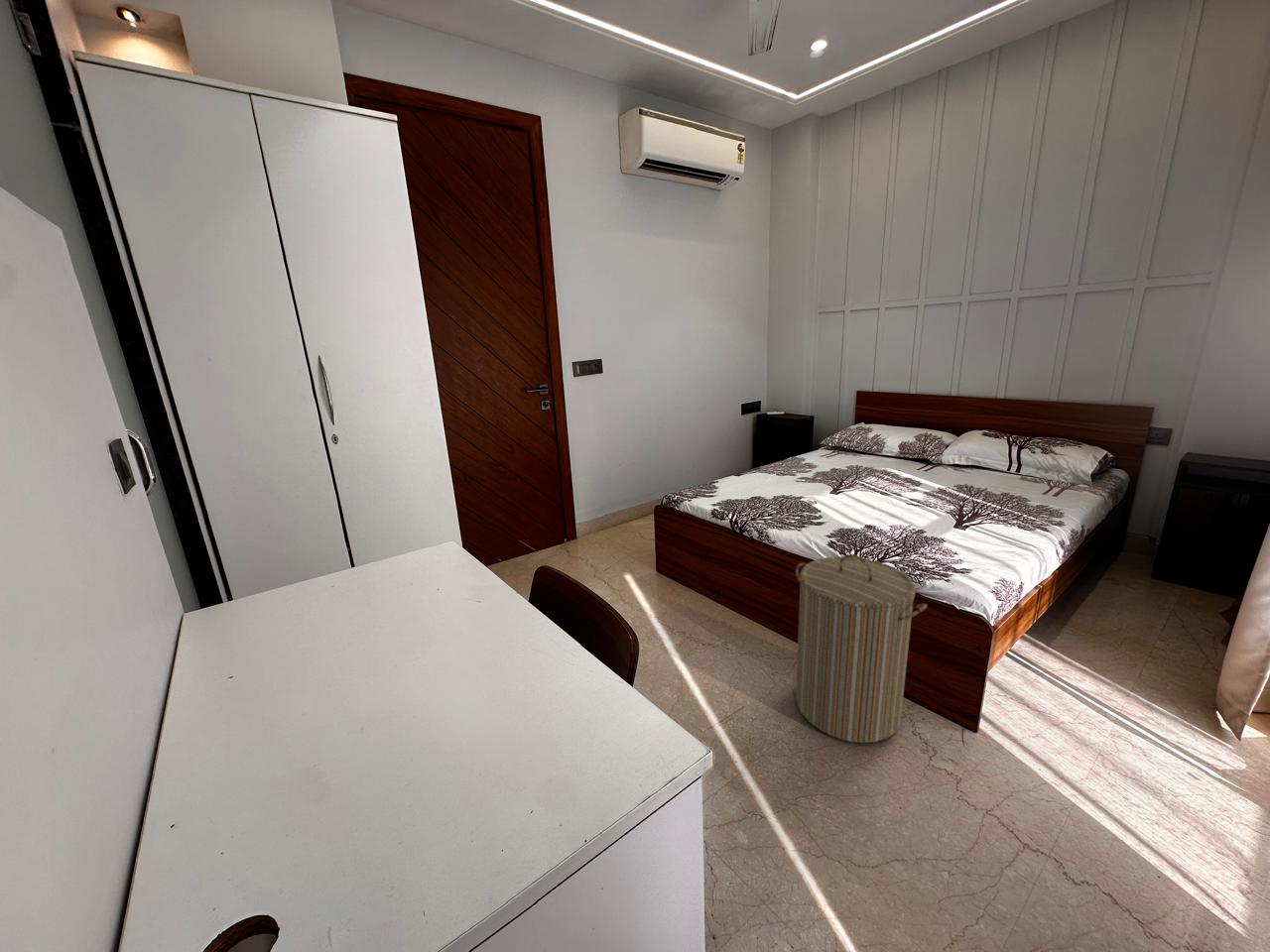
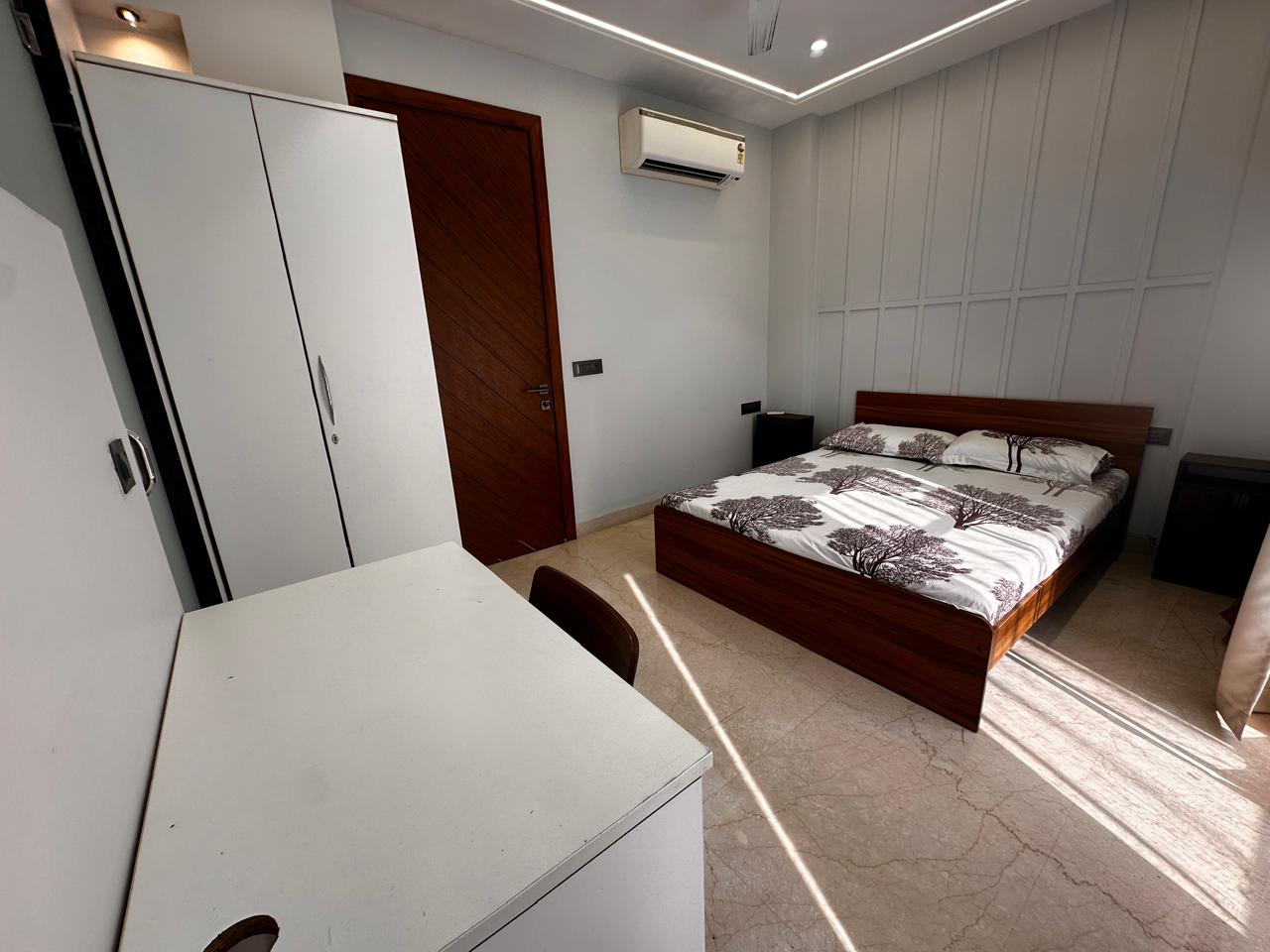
- laundry hamper [795,553,928,744]
